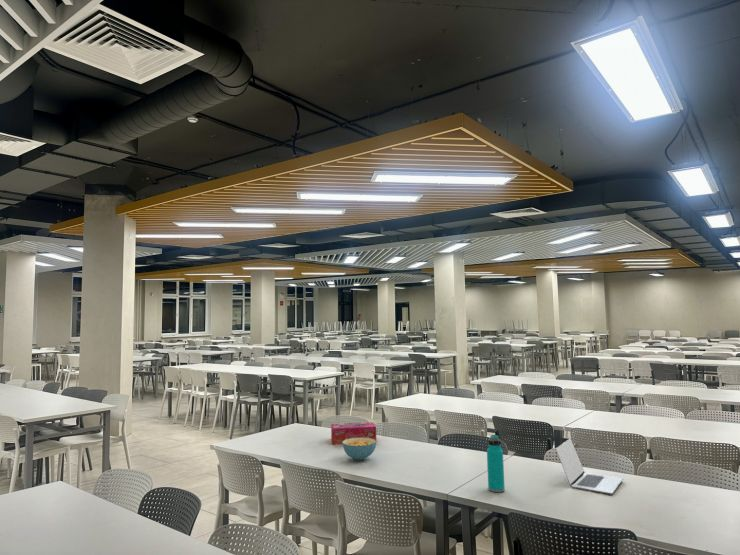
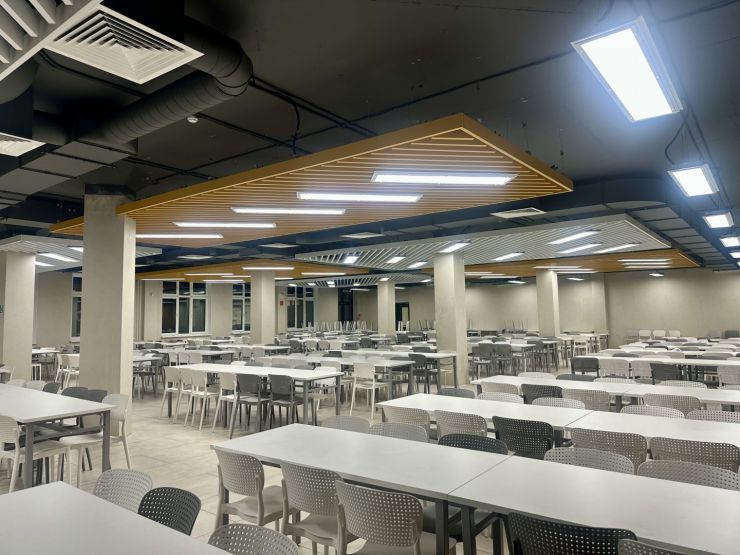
- cereal bowl [342,438,377,461]
- laptop [555,438,624,496]
- tissue box [330,421,377,445]
- water bottle [486,434,506,493]
